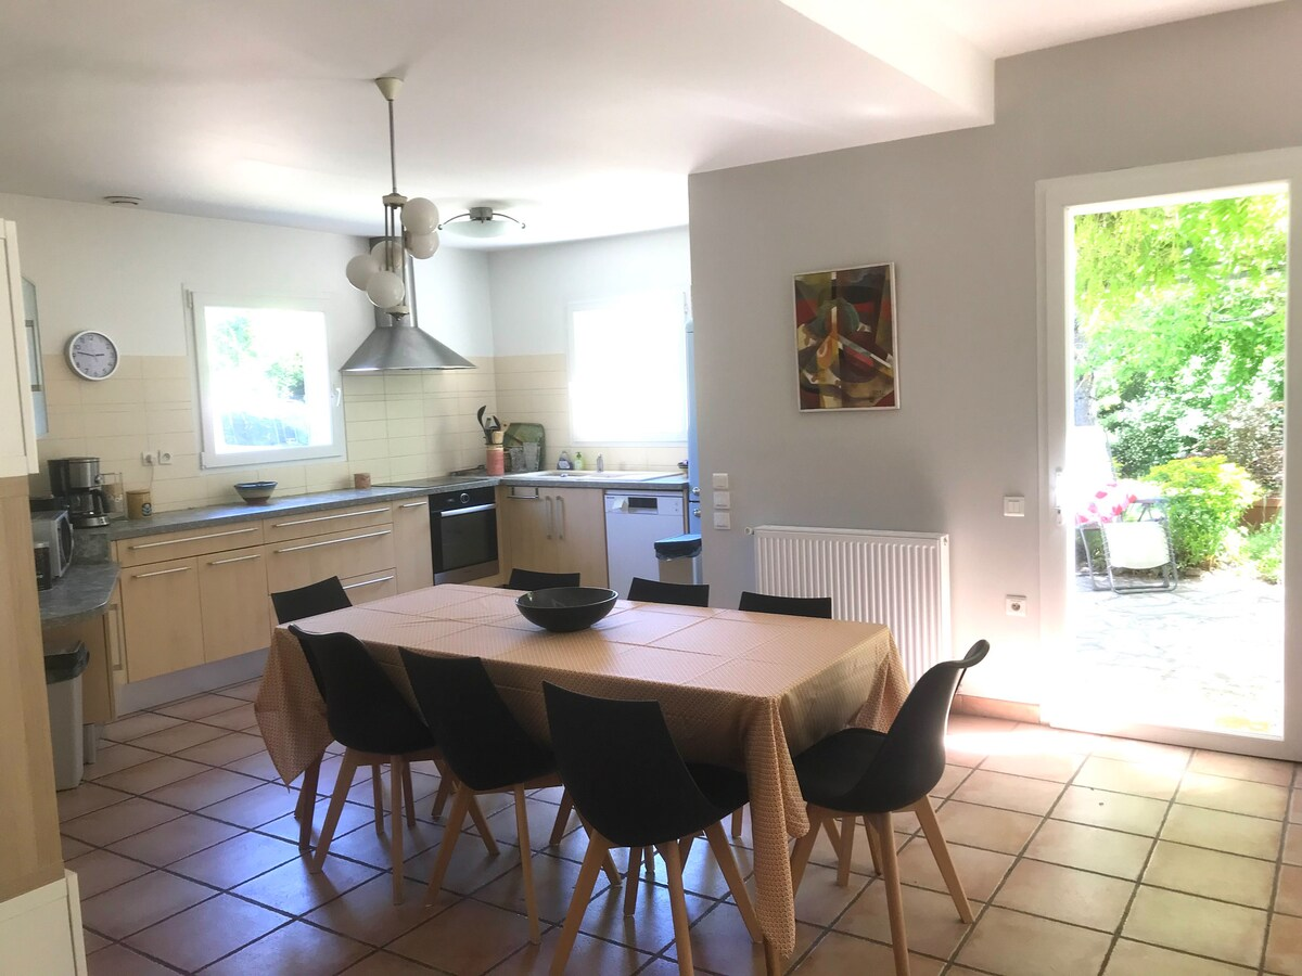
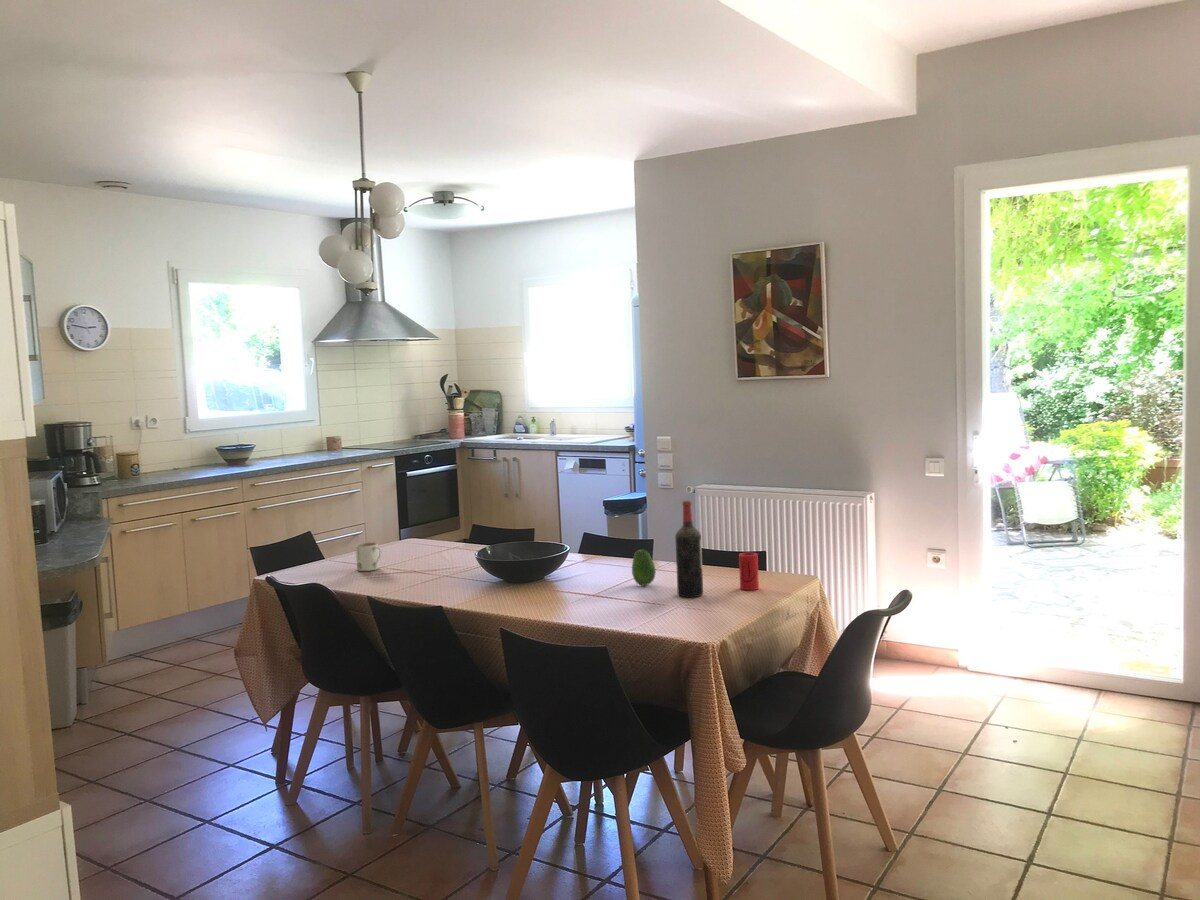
+ wine bottle [674,499,704,598]
+ fruit [631,549,657,586]
+ cup [738,552,760,591]
+ mug [355,542,383,572]
